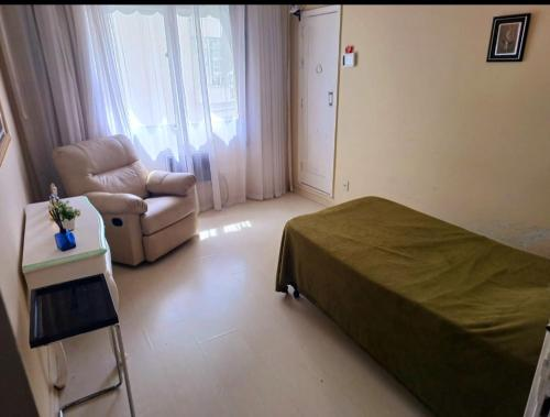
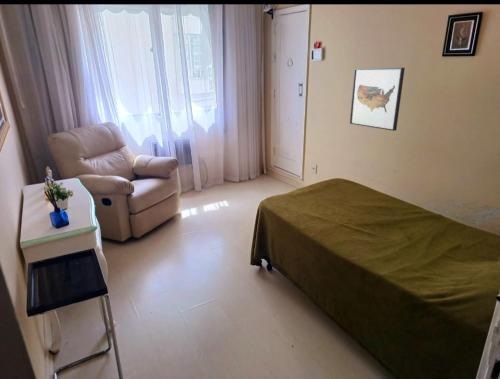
+ wall art [349,67,406,132]
